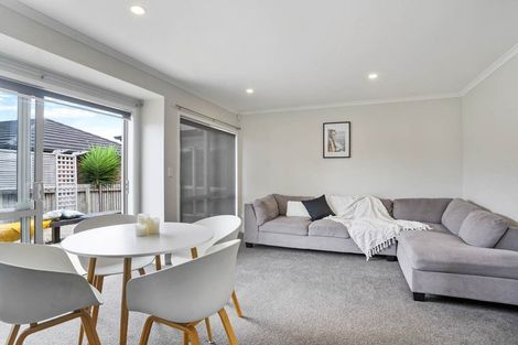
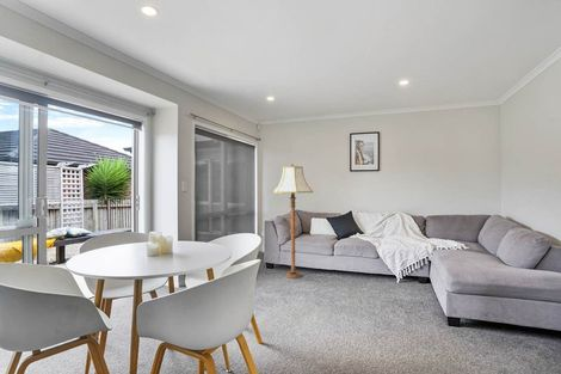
+ floor lamp [272,164,314,280]
